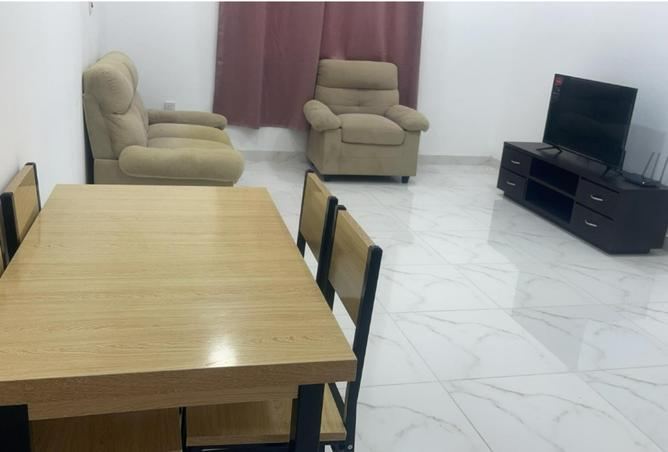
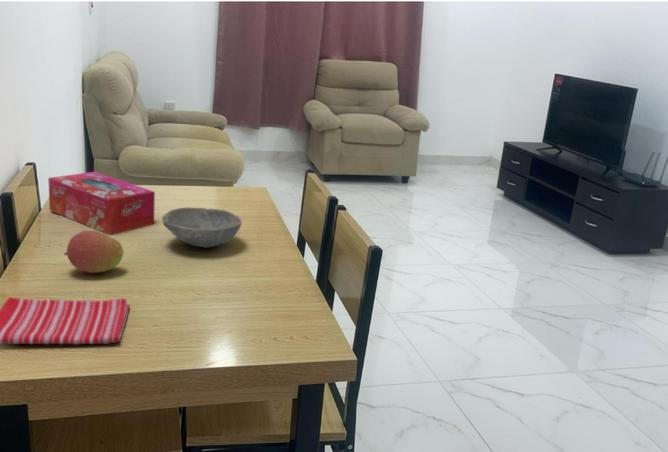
+ fruit [63,230,124,274]
+ tissue box [47,171,156,236]
+ bowl [161,207,243,249]
+ dish towel [0,296,131,345]
